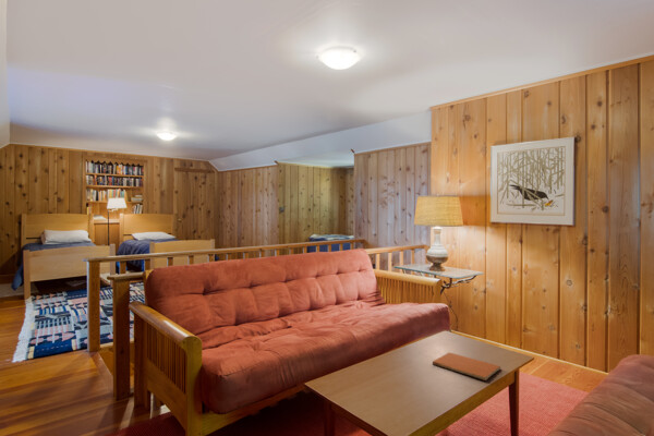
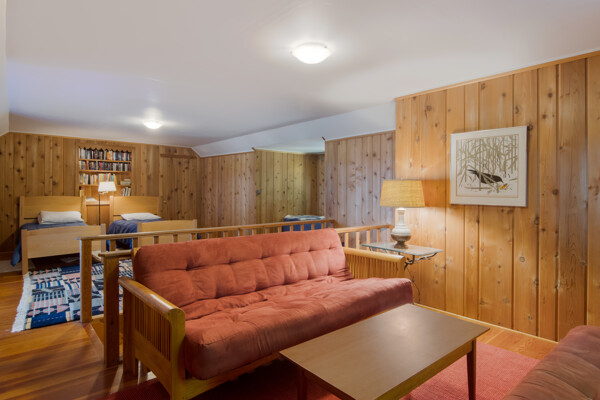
- book [432,352,501,382]
